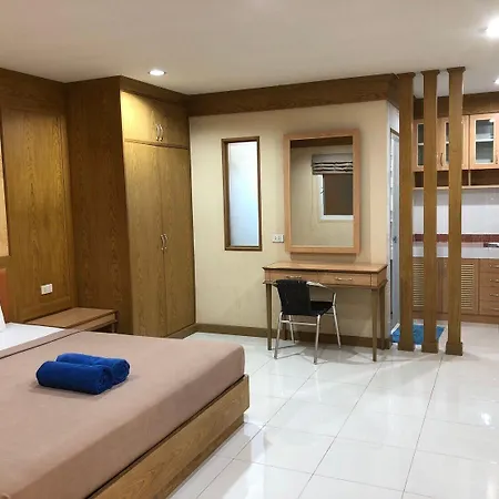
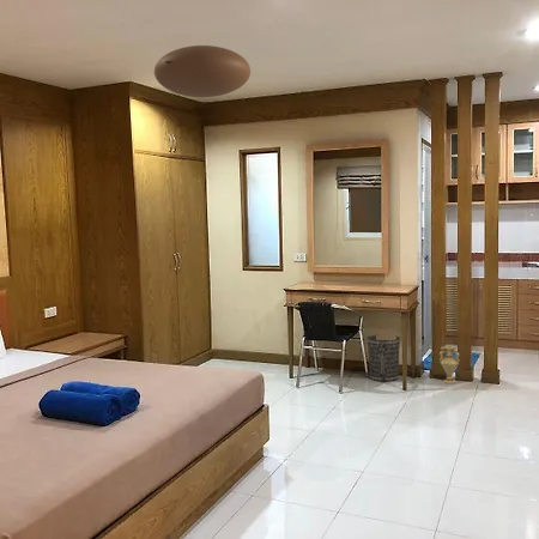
+ vase [438,344,460,384]
+ wastebasket [367,334,401,382]
+ ceiling light [153,44,252,98]
